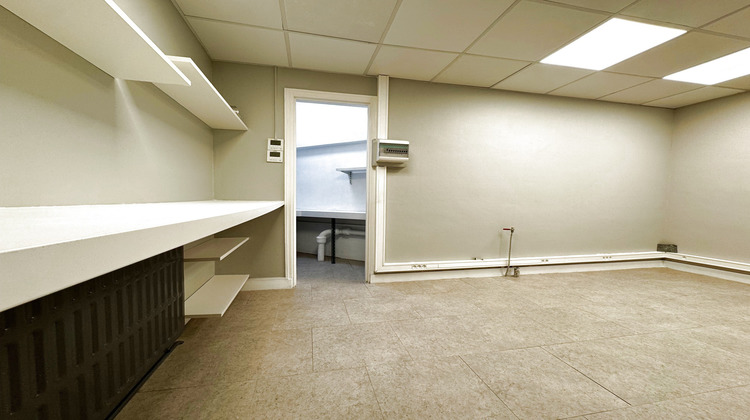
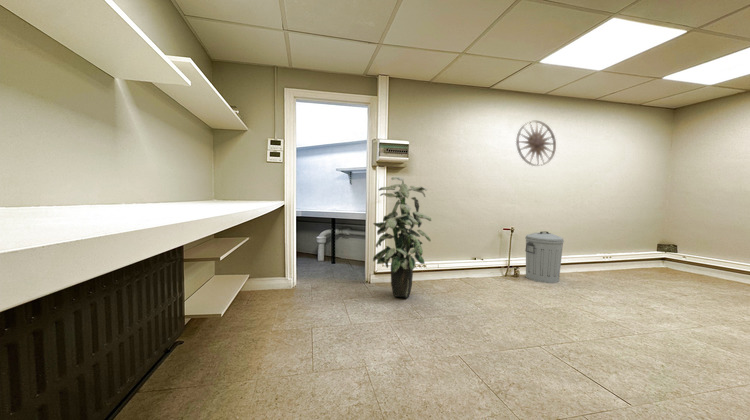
+ wall art [515,120,557,167]
+ indoor plant [372,176,432,298]
+ trash can [524,230,565,284]
